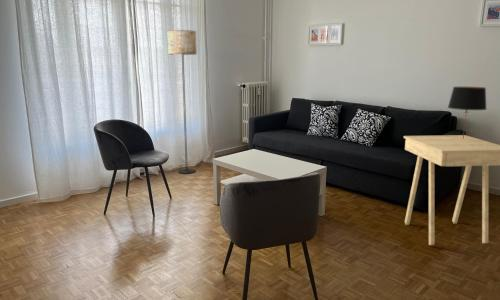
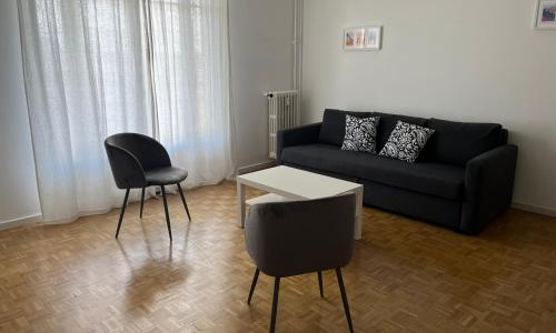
- table lamp [447,86,487,138]
- side table [403,134,500,246]
- floor lamp [166,29,198,175]
